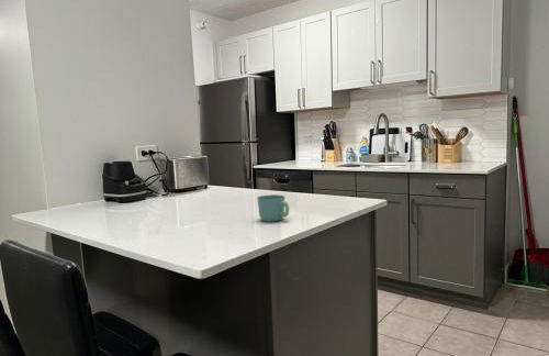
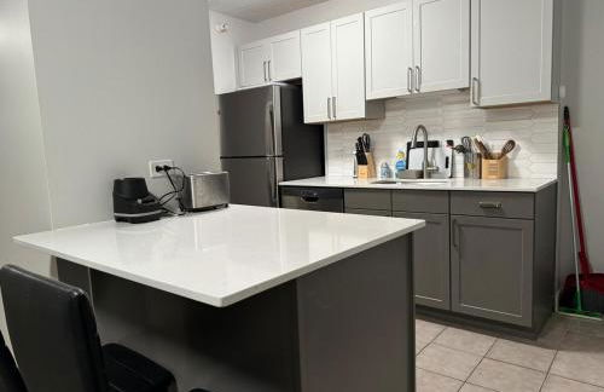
- mug [256,193,290,222]
